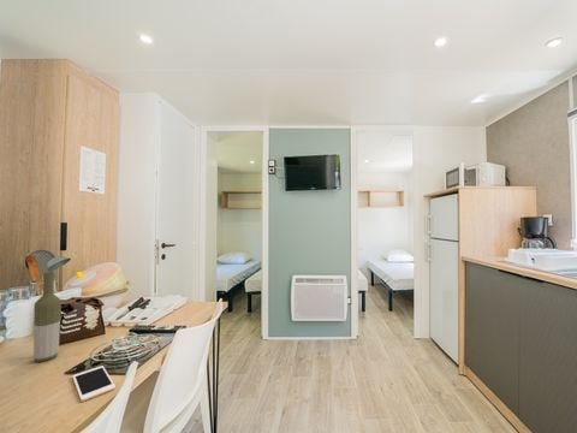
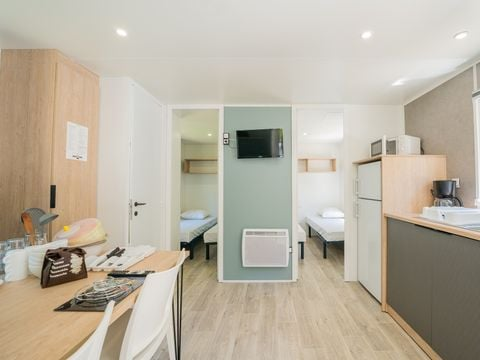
- cell phone [71,364,117,403]
- bottle [32,271,63,362]
